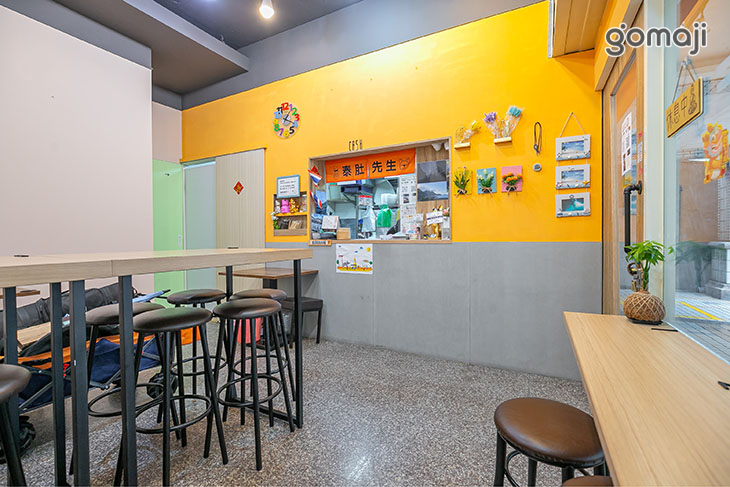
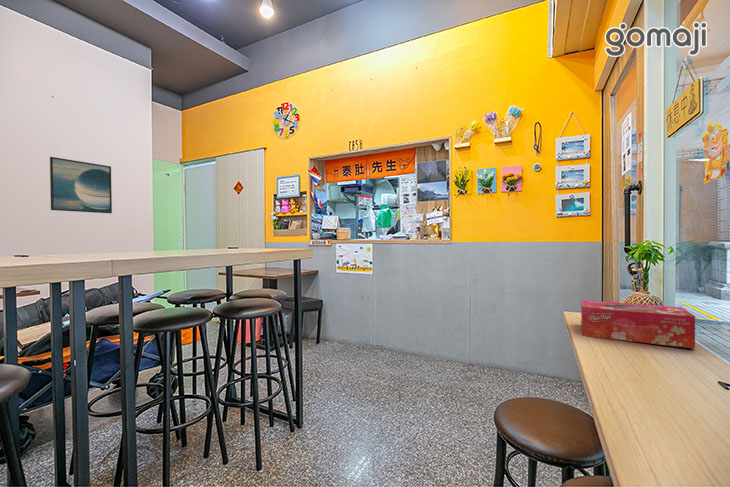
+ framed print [49,156,113,214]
+ tissue box [580,299,696,350]
